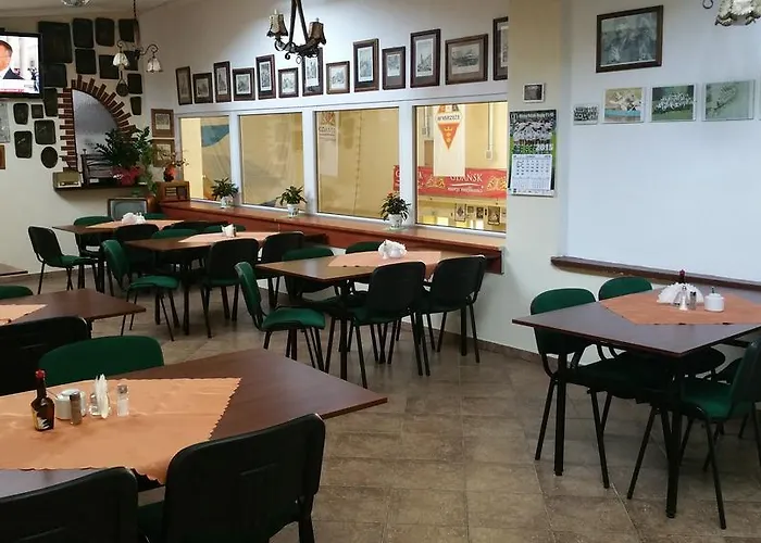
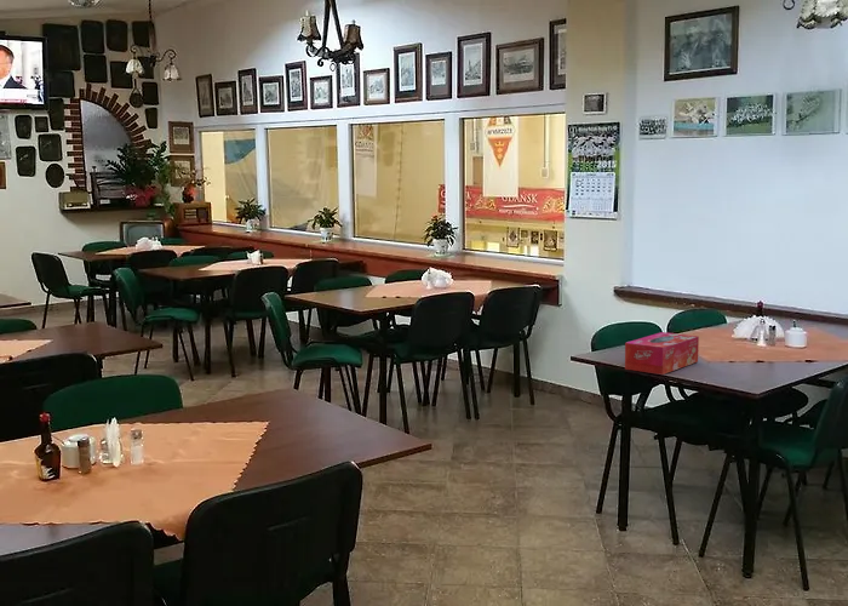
+ tissue box [624,331,700,376]
